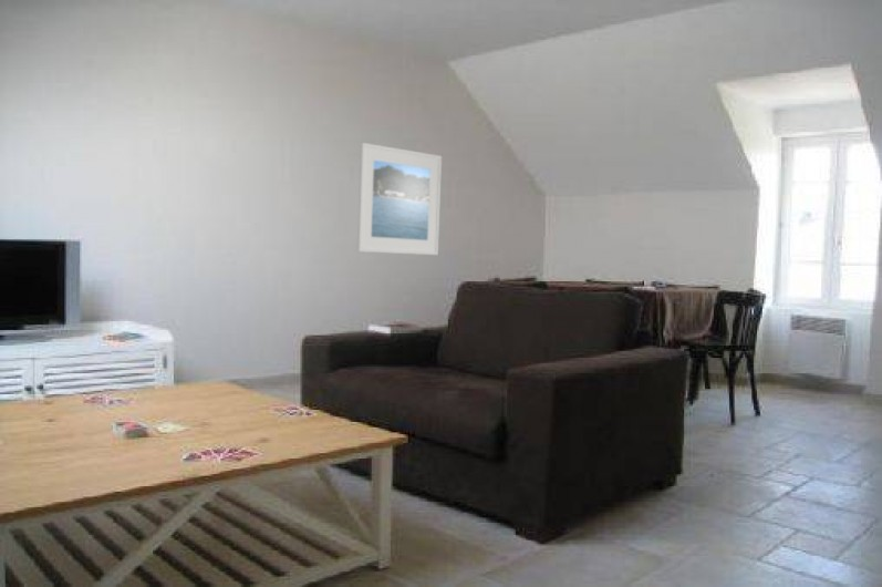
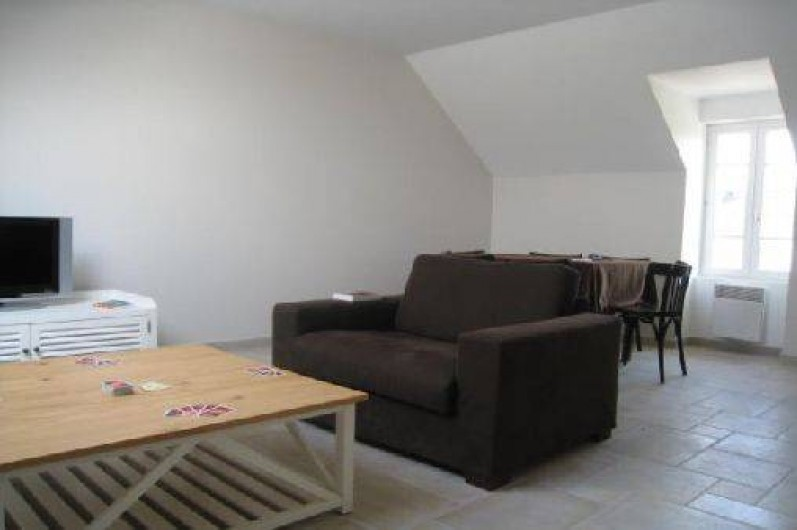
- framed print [356,142,443,256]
